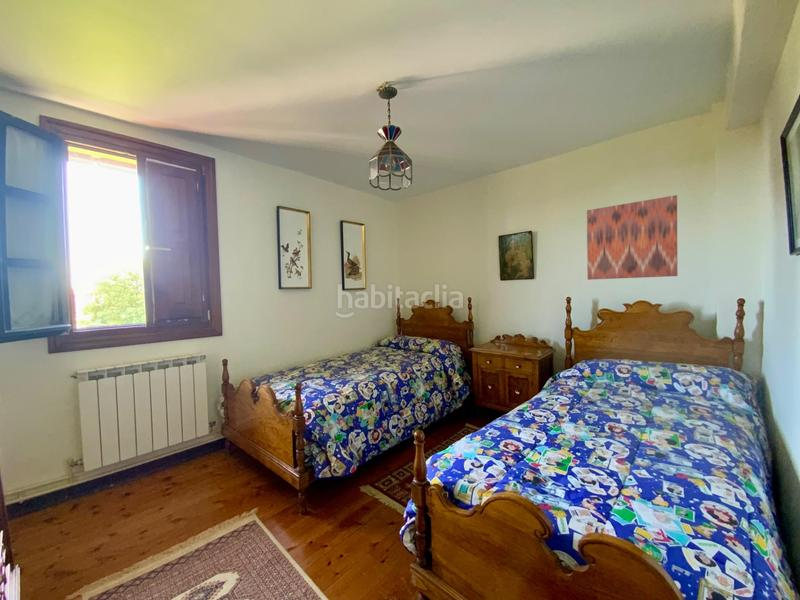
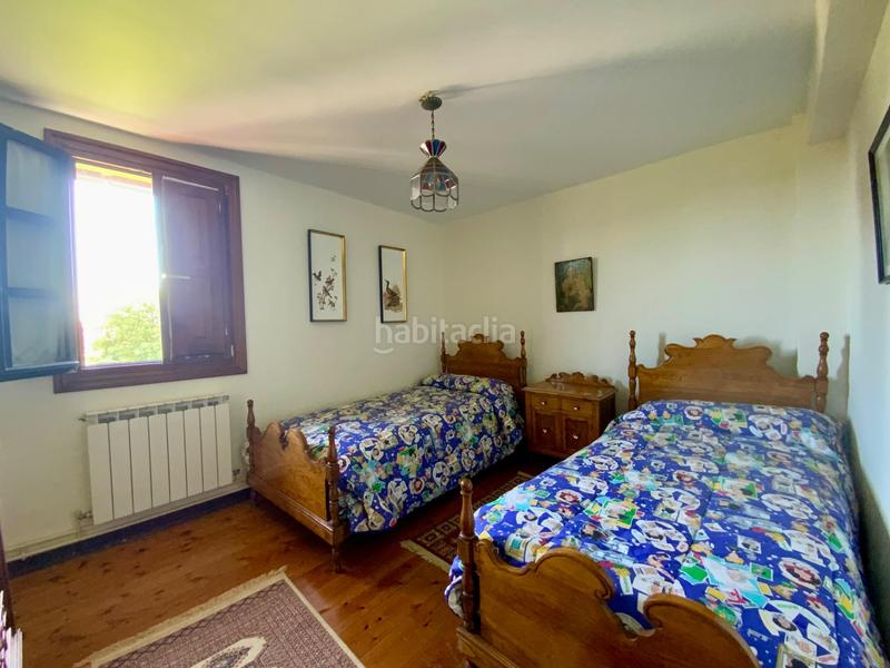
- wall art [586,194,678,281]
